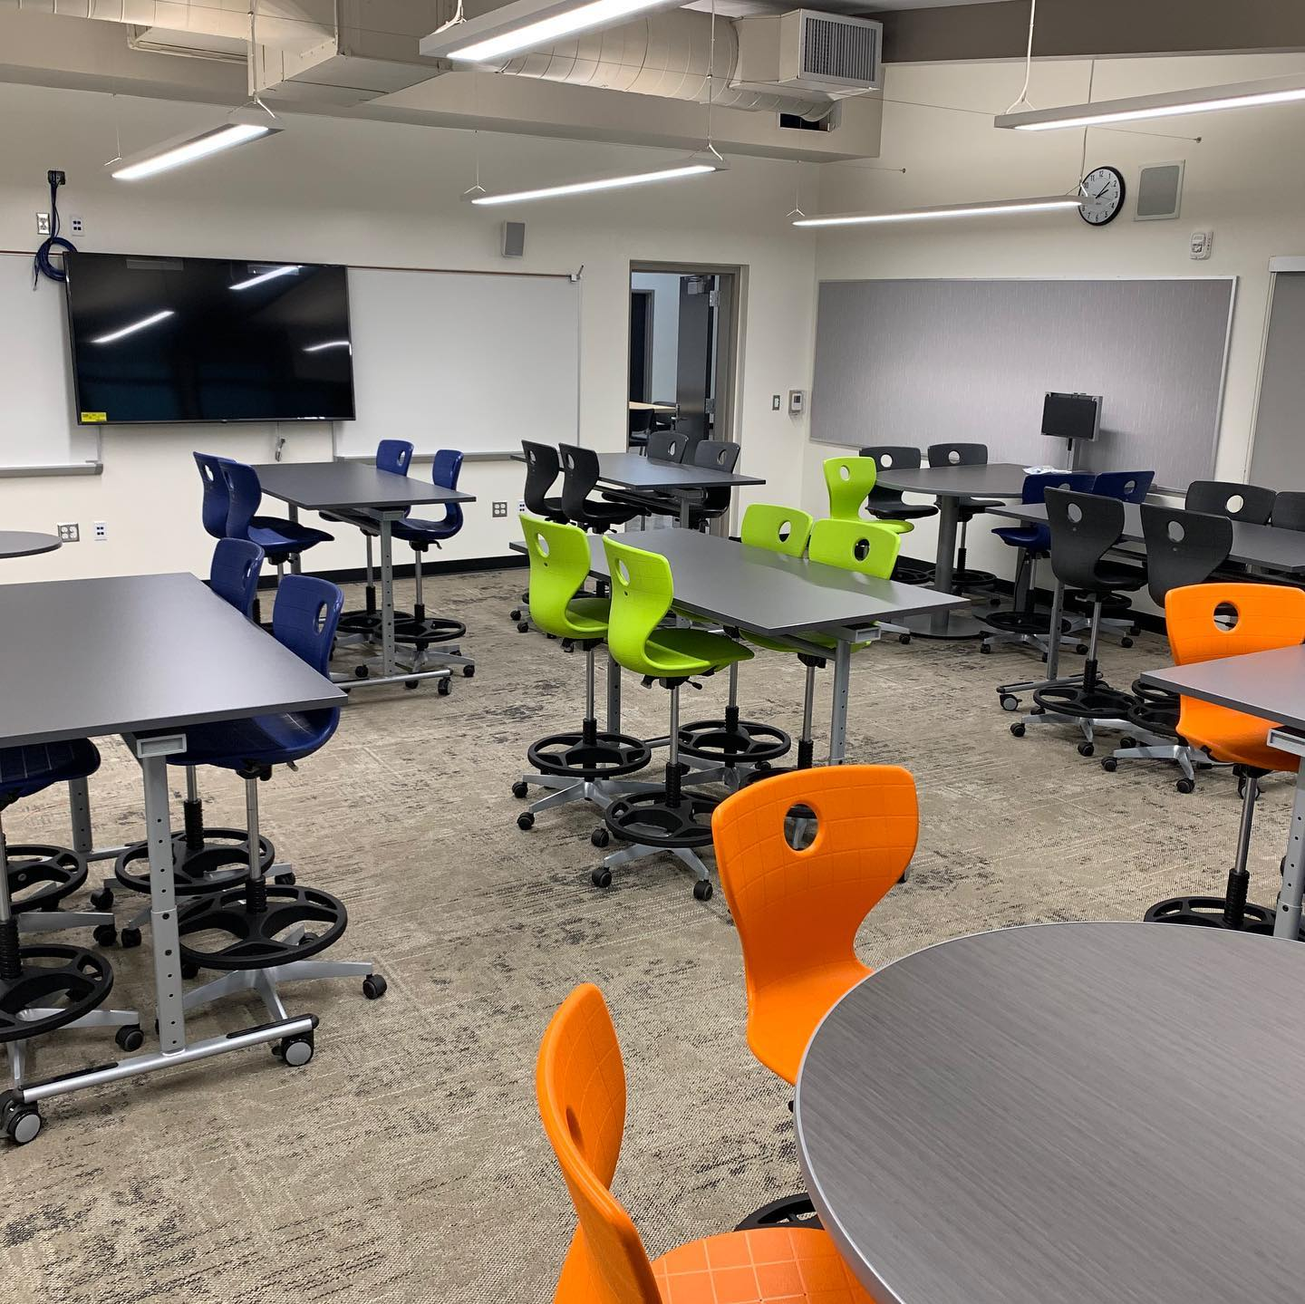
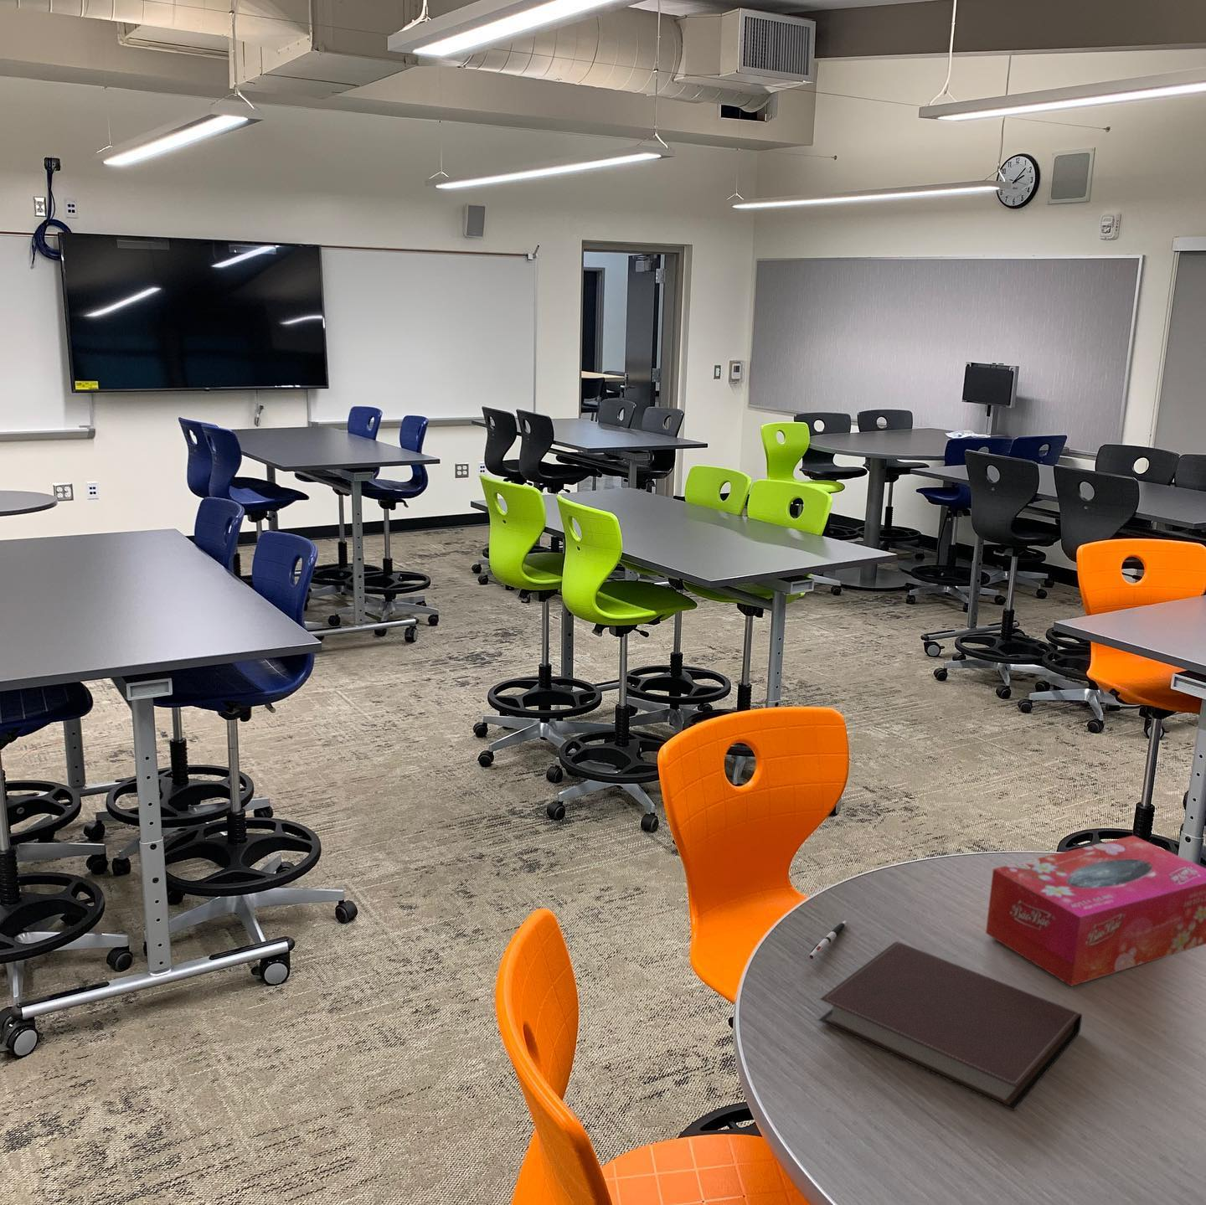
+ notebook [818,940,1082,1111]
+ pen [808,919,847,960]
+ tissue box [985,835,1206,988]
